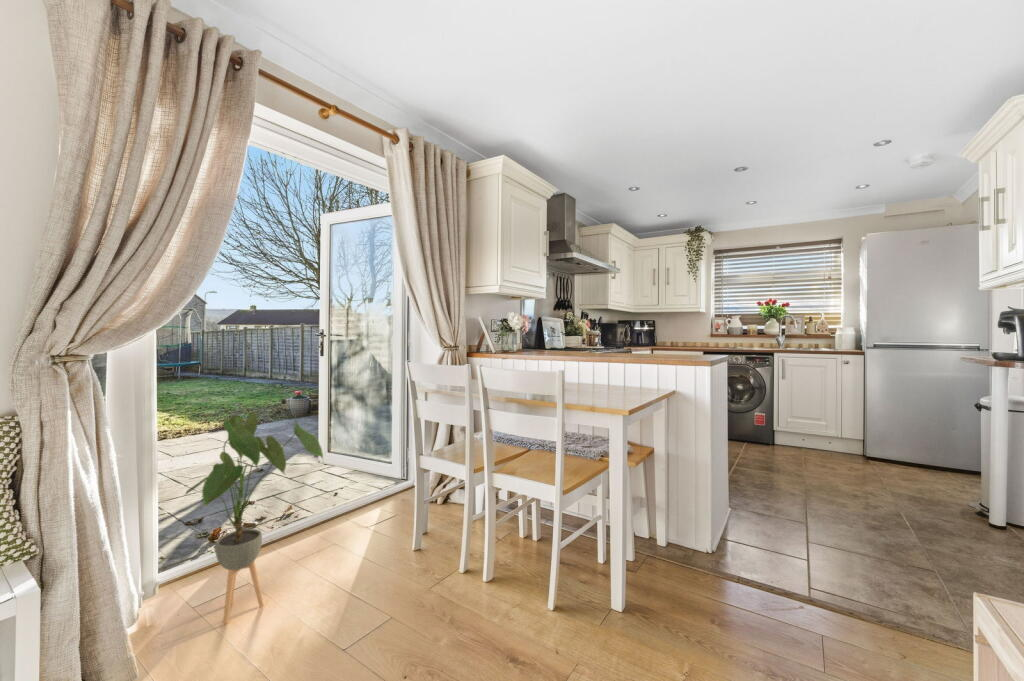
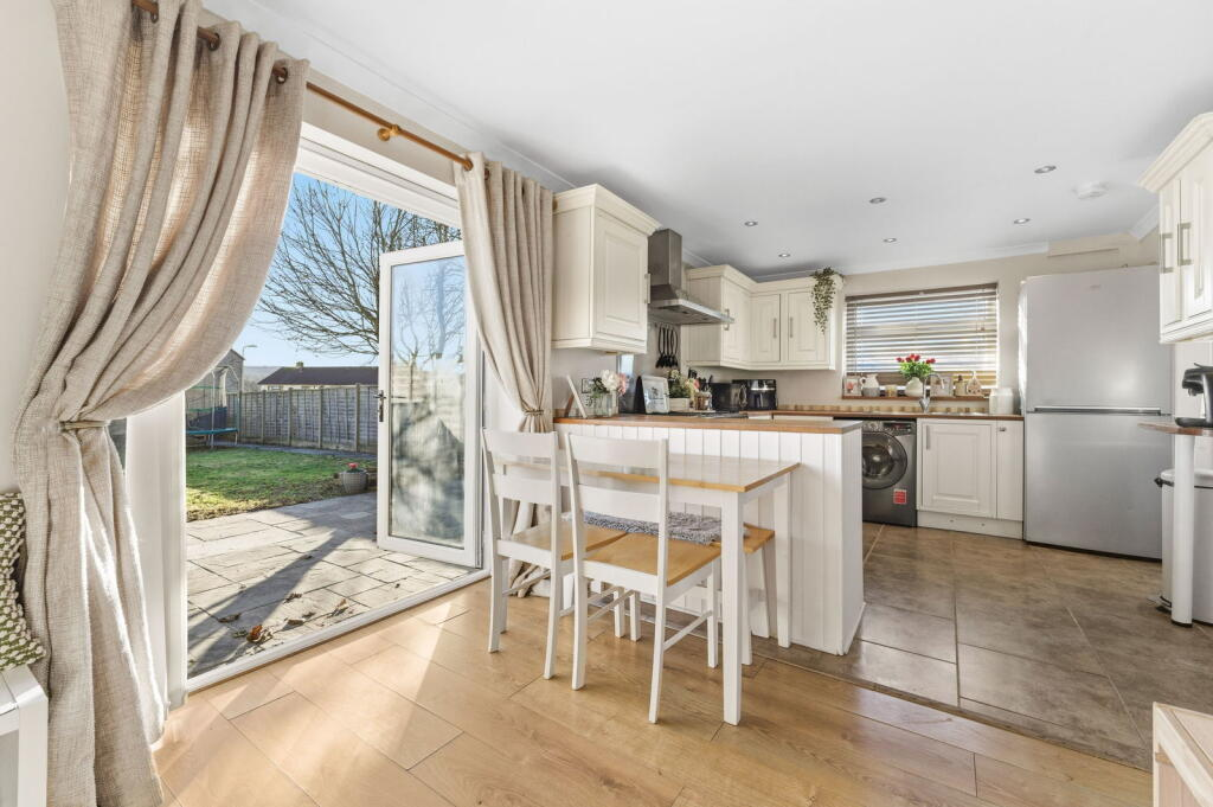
- house plant [183,412,325,625]
